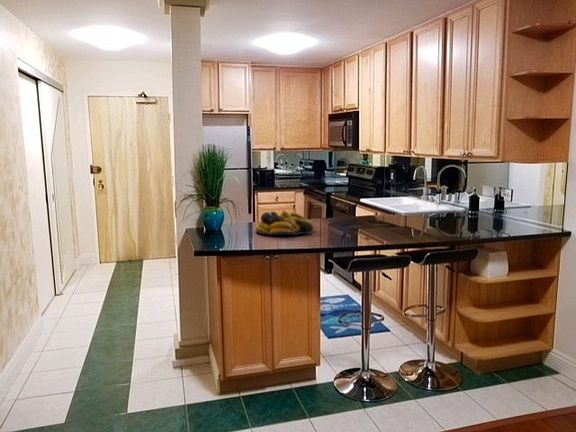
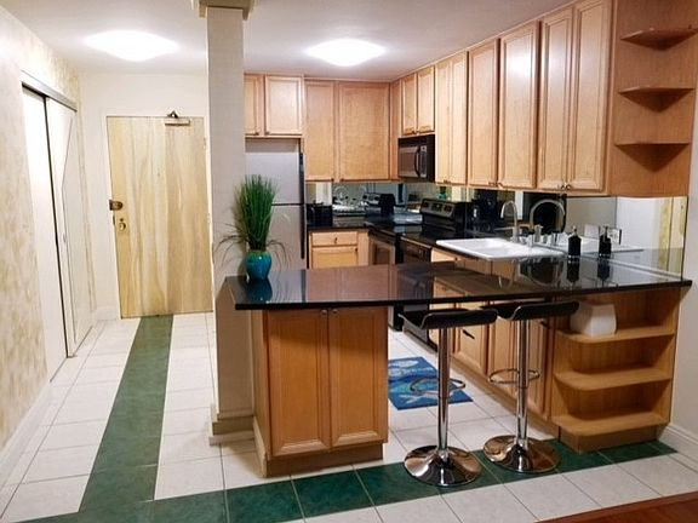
- fruit bowl [255,209,315,236]
